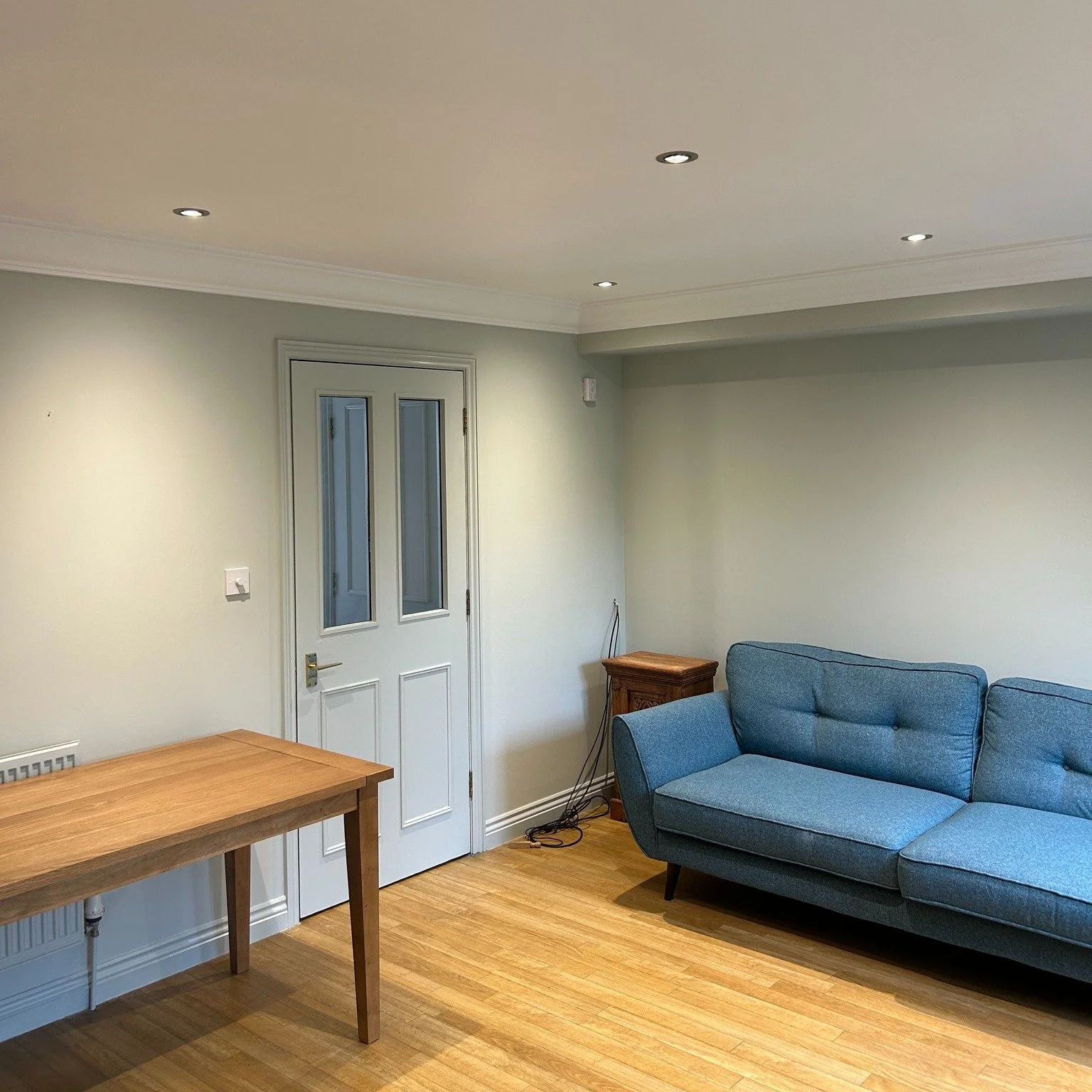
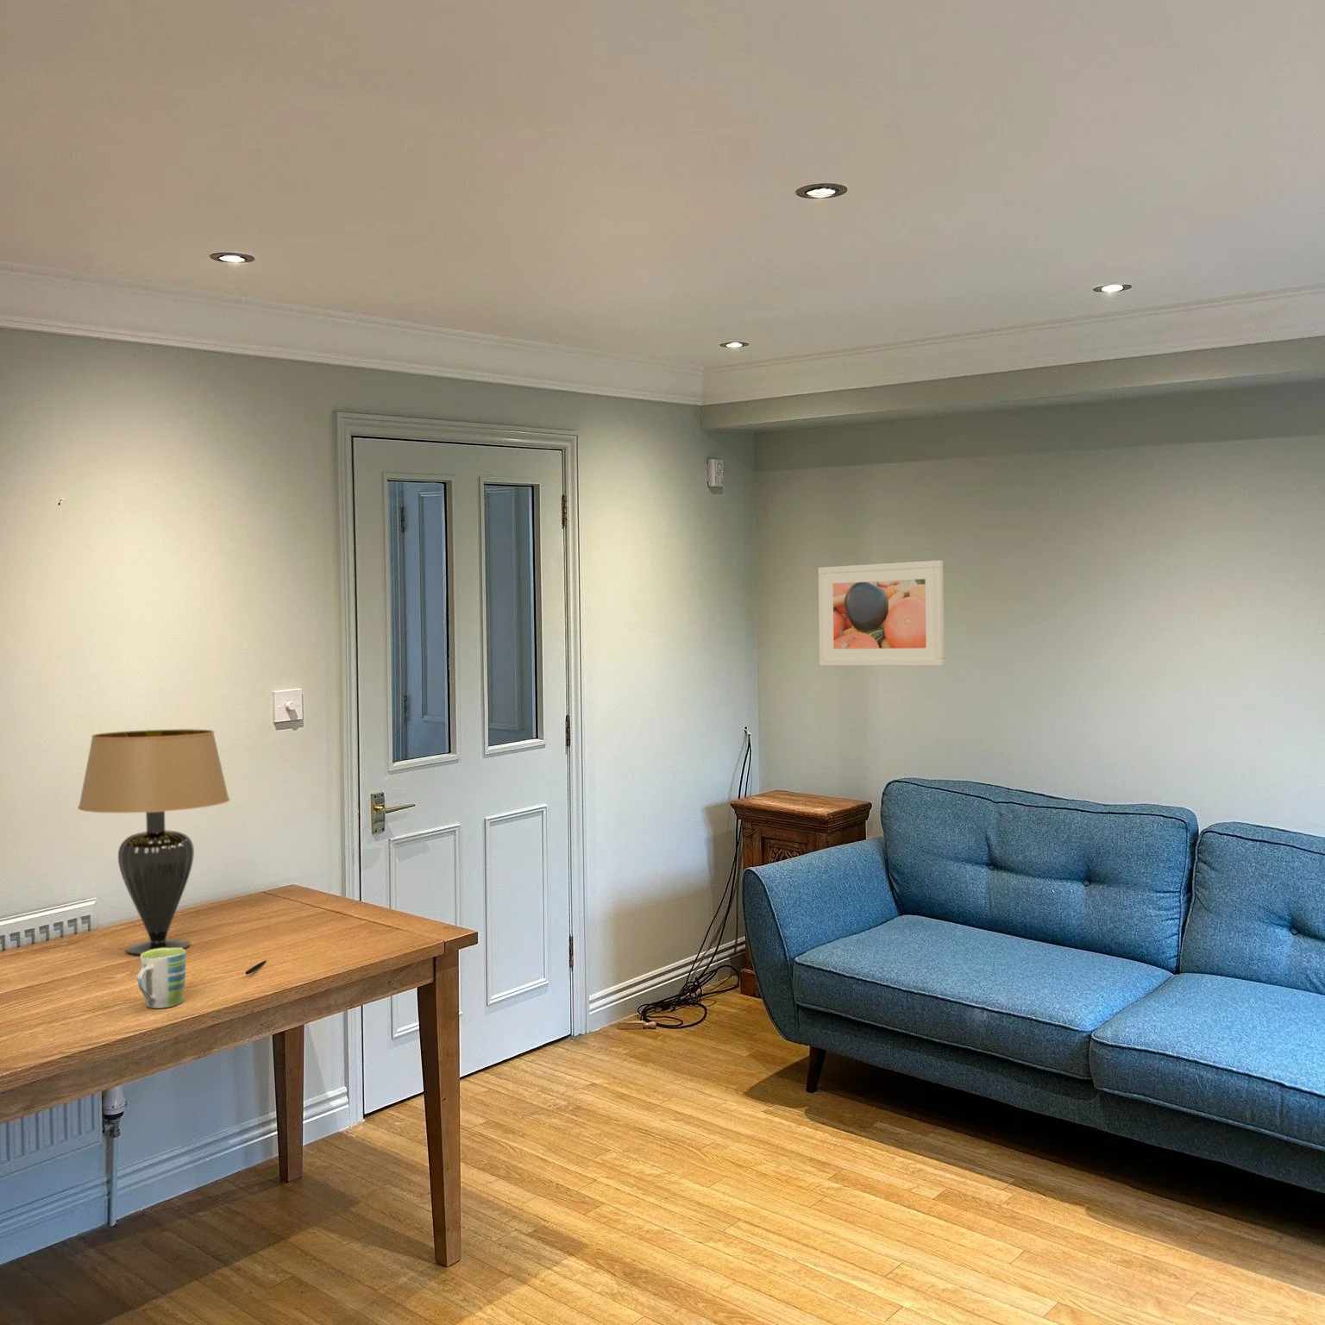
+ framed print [818,559,944,667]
+ mug [136,948,187,1010]
+ pen [245,960,267,976]
+ table lamp [76,728,231,956]
